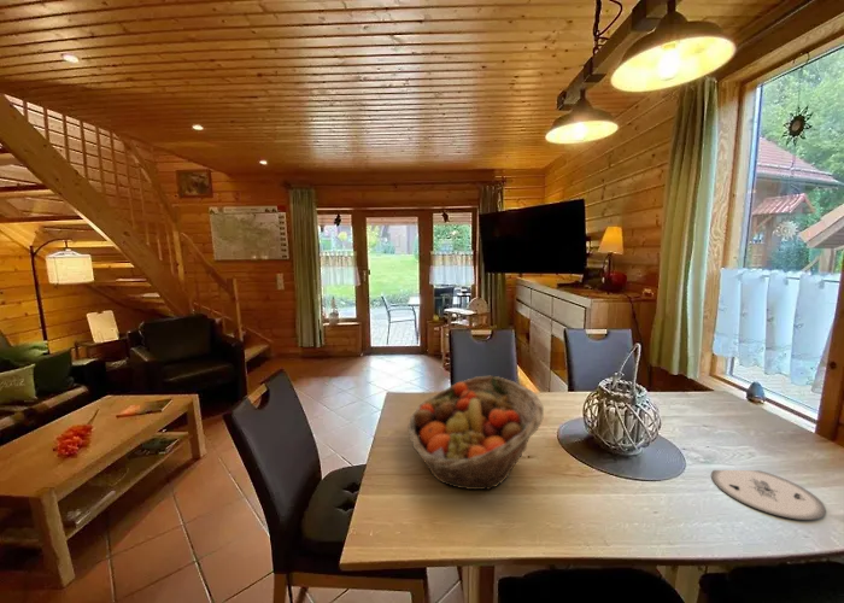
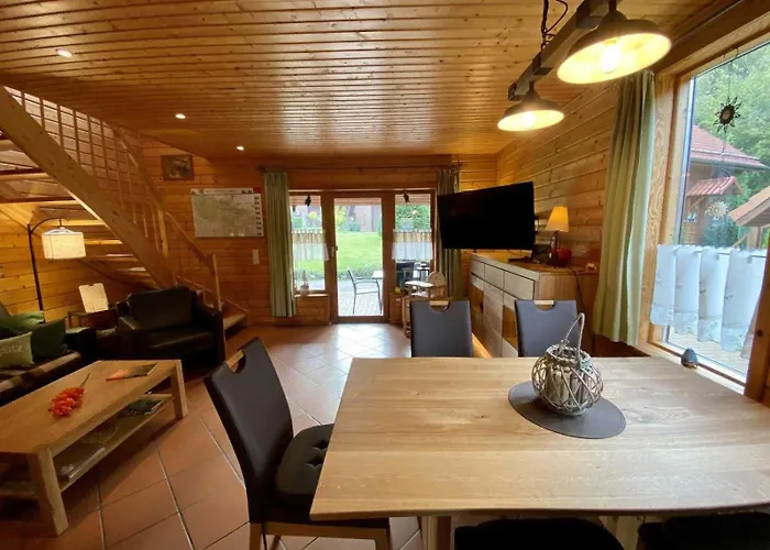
- plate [710,469,827,521]
- fruit basket [408,374,545,492]
